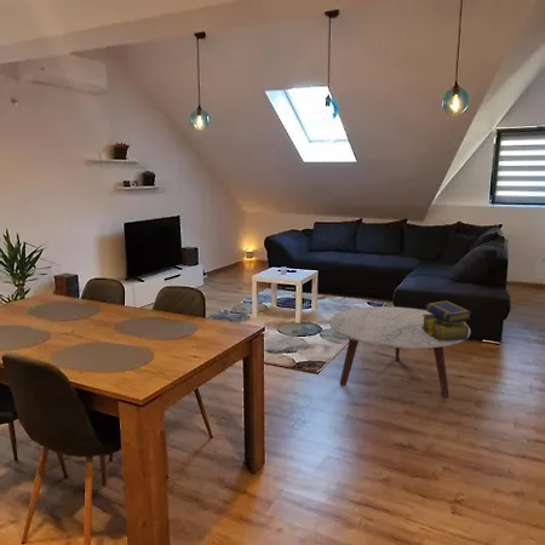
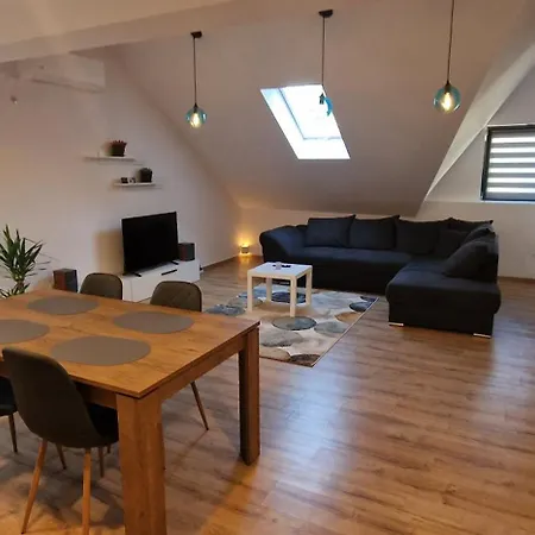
- coffee table [329,305,471,398]
- stack of books [421,299,472,342]
